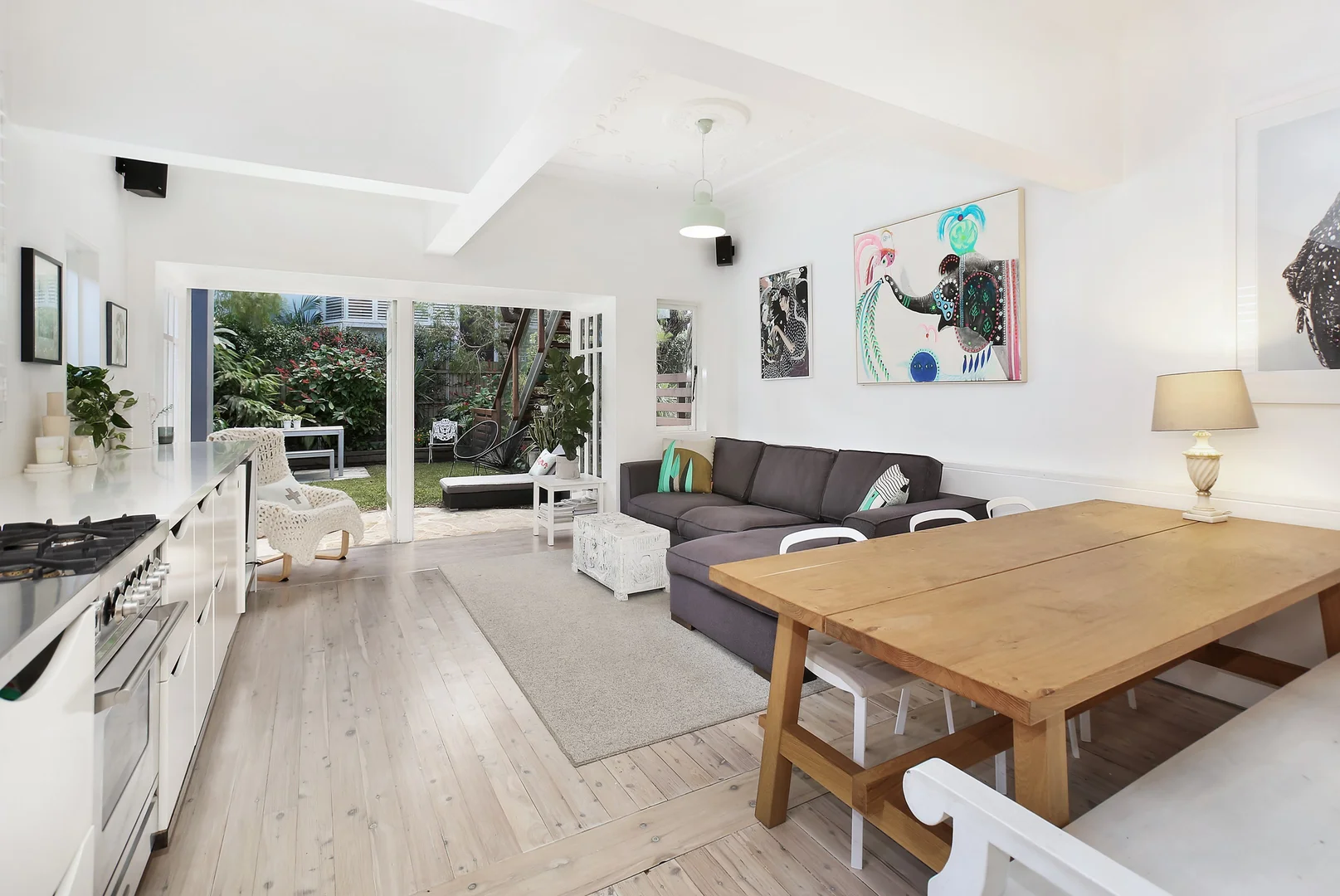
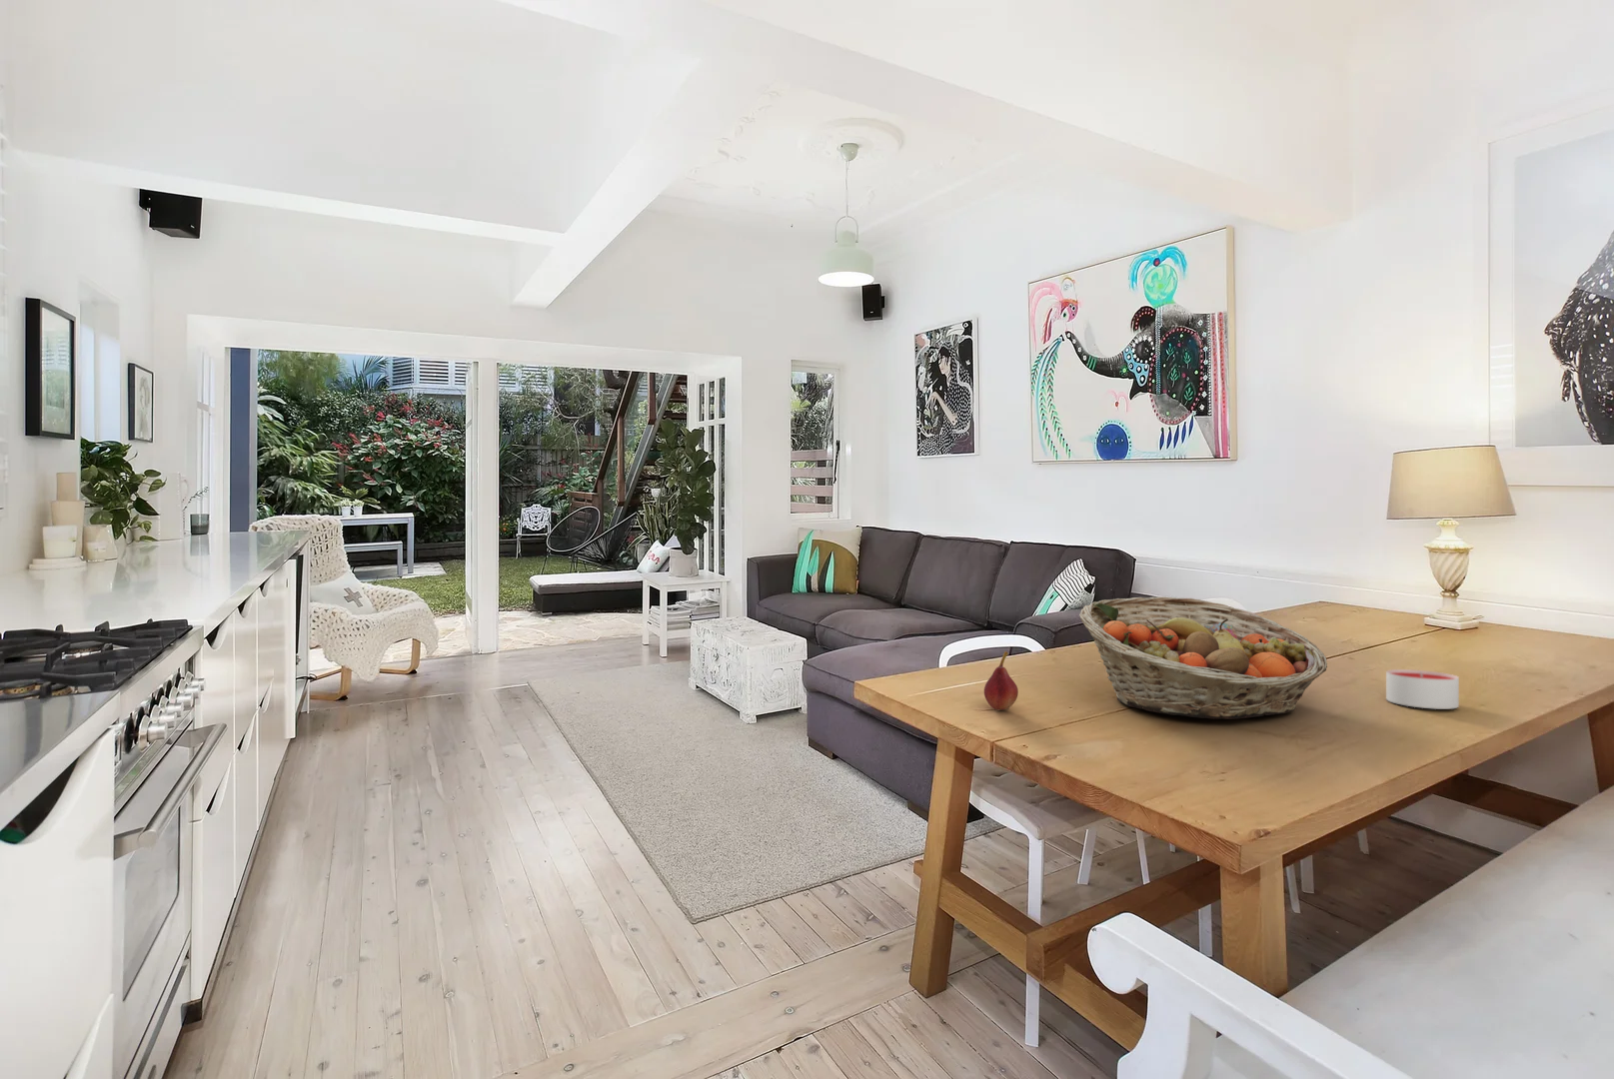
+ fruit [983,650,1019,711]
+ fruit basket [1078,595,1329,720]
+ candle [1385,668,1460,711]
